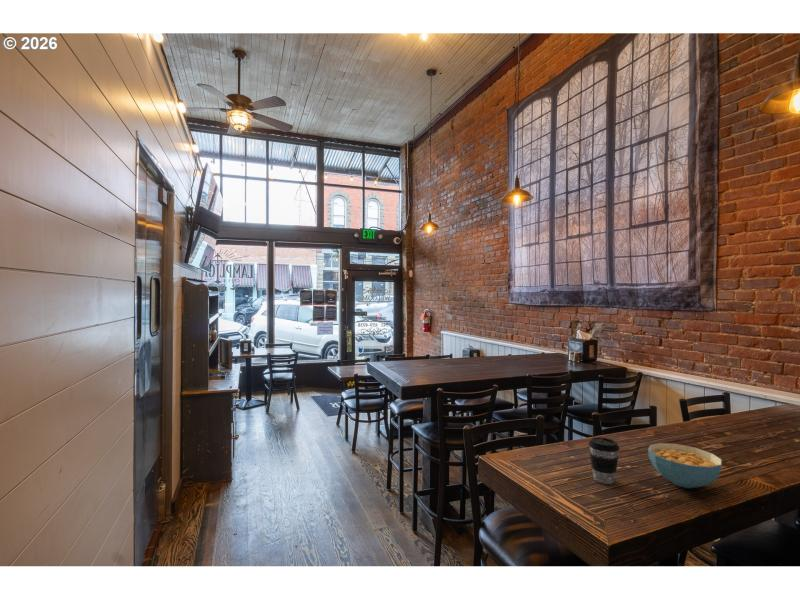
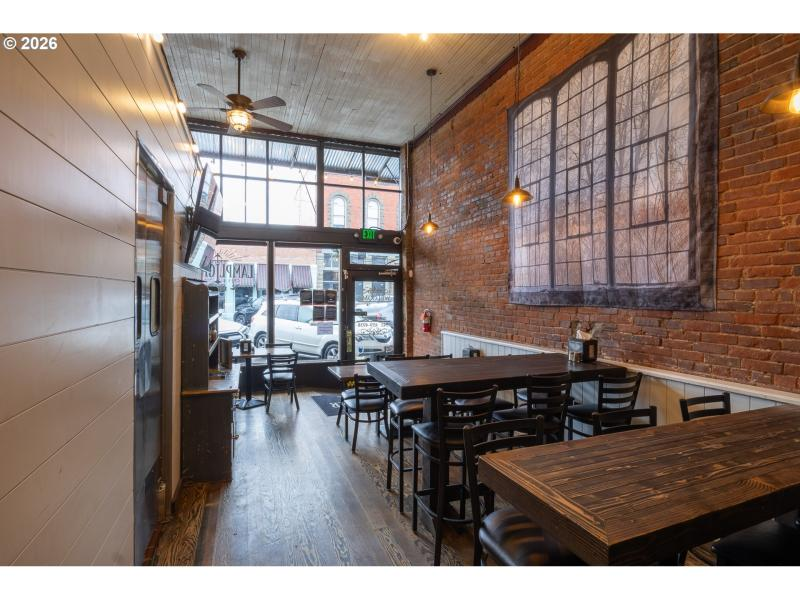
- coffee cup [588,436,620,485]
- cereal bowl [647,442,723,489]
